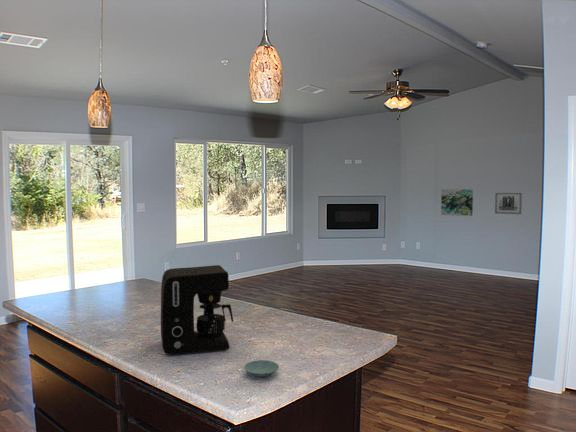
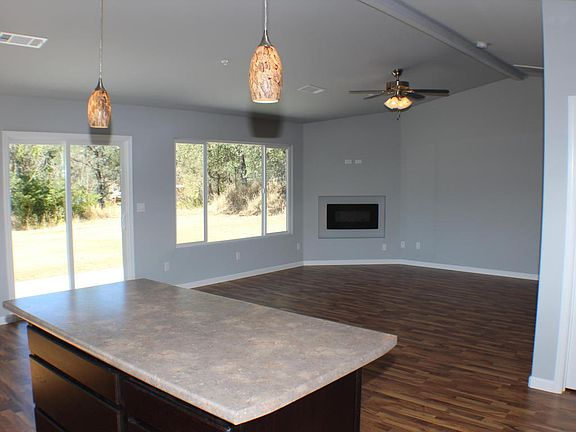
- wall art [494,192,523,215]
- wall art [440,188,474,217]
- saucer [243,359,280,378]
- coffee maker [160,264,234,356]
